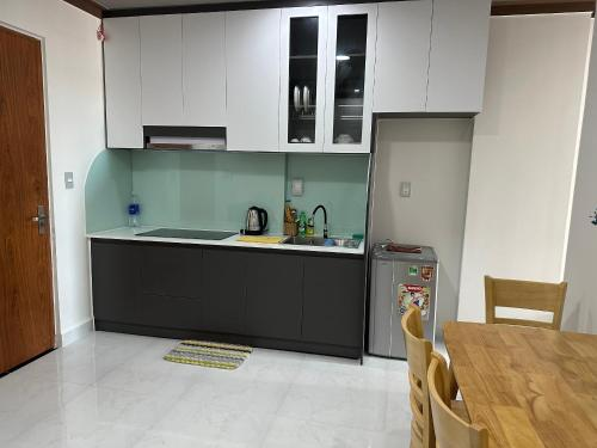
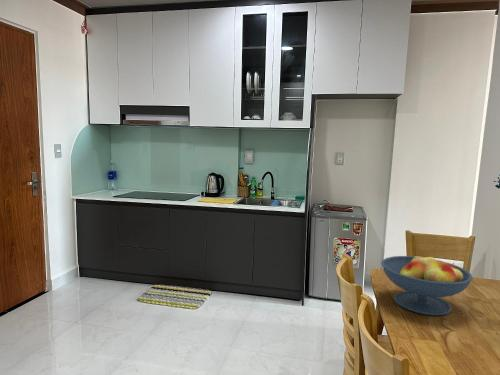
+ fruit bowl [380,253,474,317]
